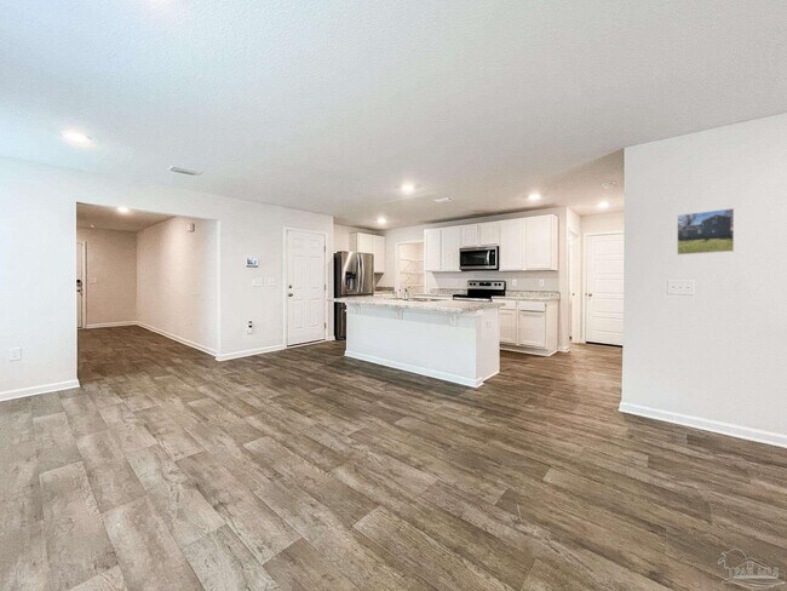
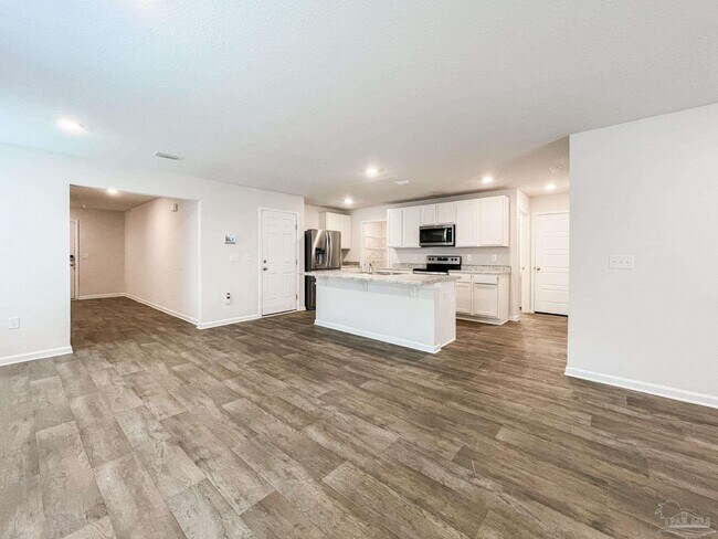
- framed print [676,207,735,256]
